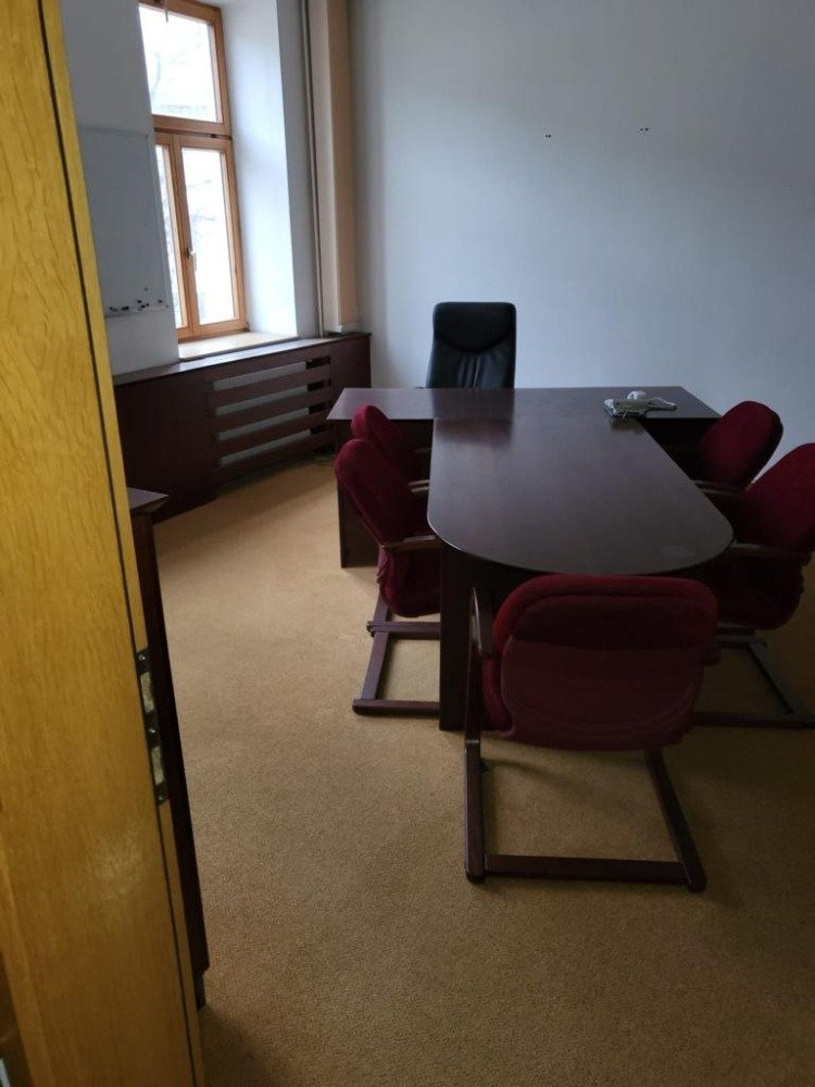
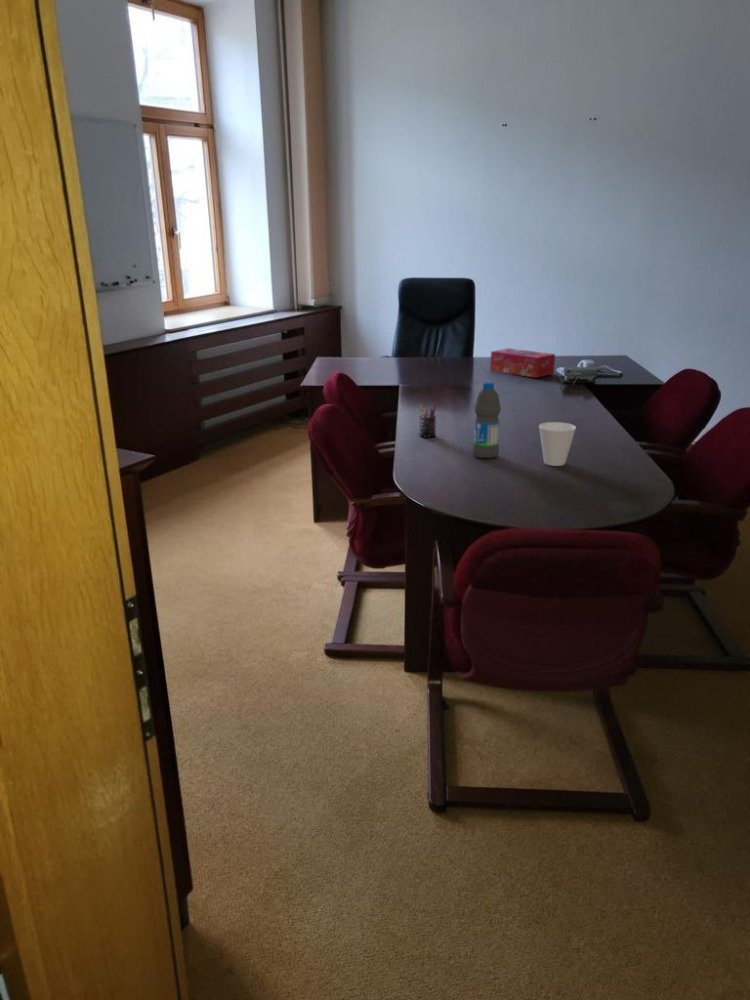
+ cup [538,421,577,467]
+ pen holder [419,402,437,439]
+ water bottle [472,381,502,460]
+ tissue box [489,347,556,379]
